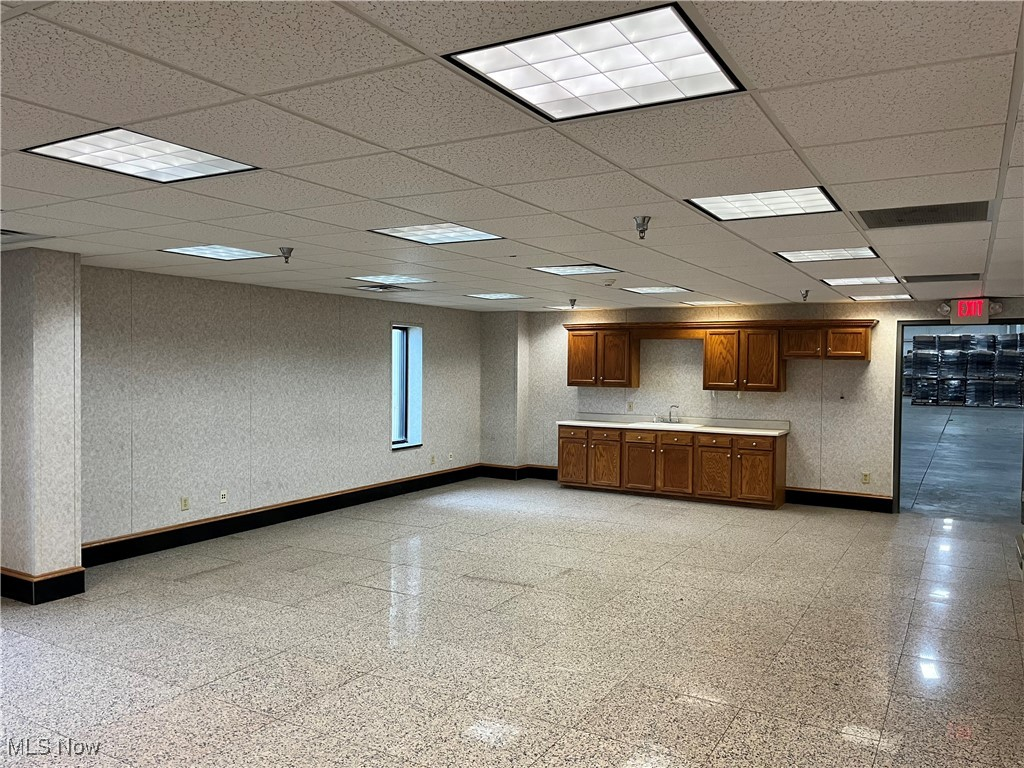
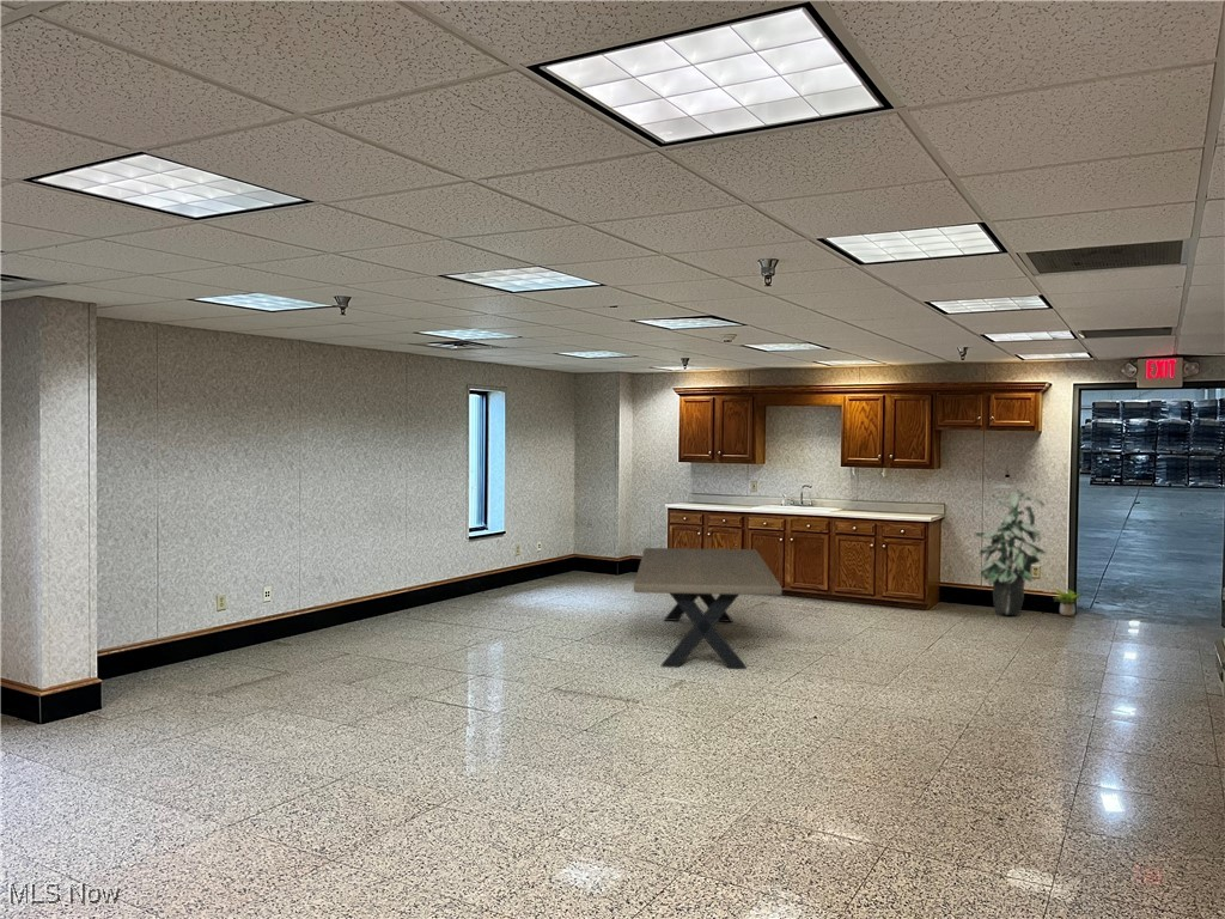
+ potted plant [1053,588,1081,617]
+ indoor plant [973,483,1047,616]
+ dining table [633,547,784,670]
